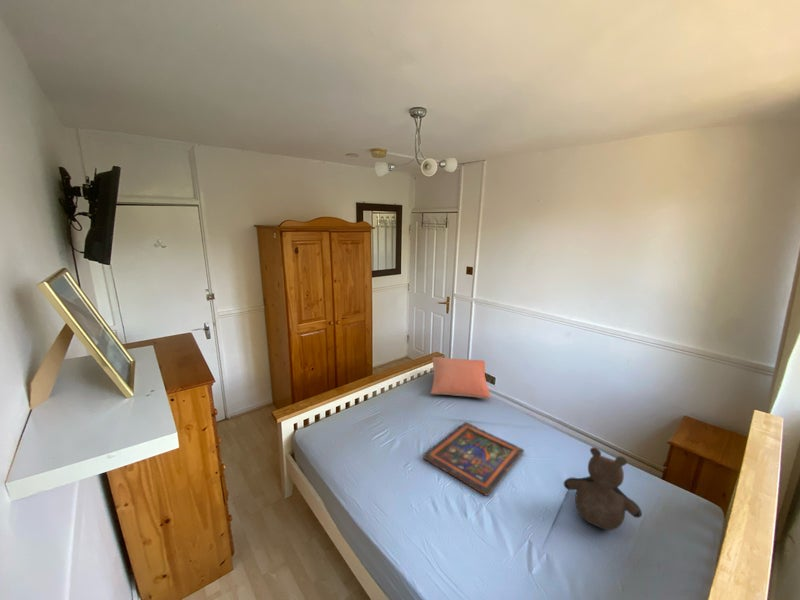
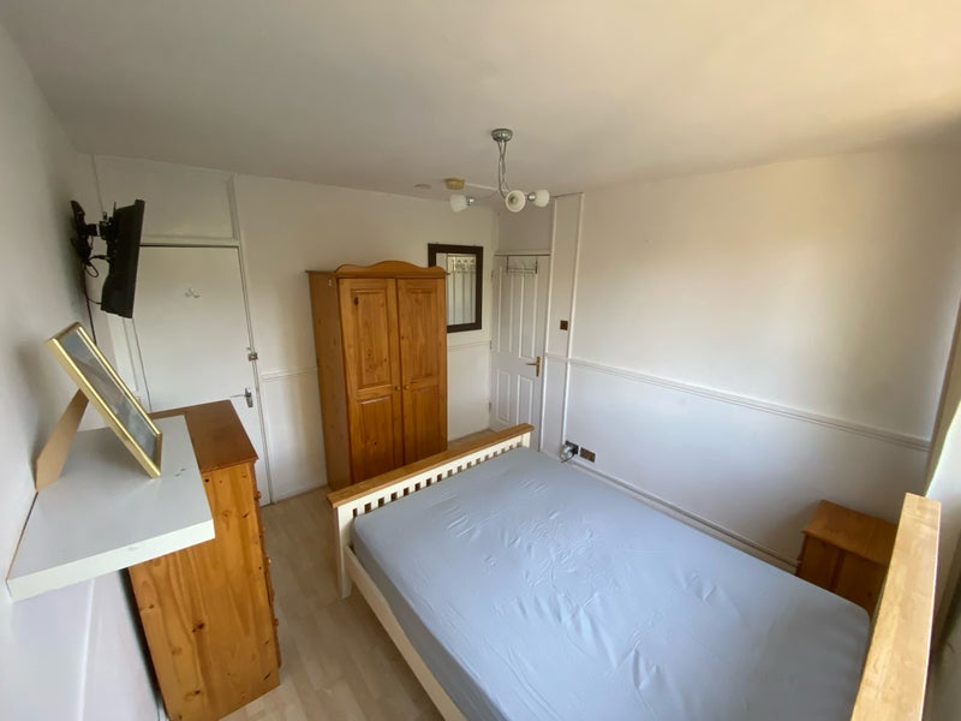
- teddy bear [563,446,643,531]
- pillow [430,356,491,400]
- painted panel [422,421,525,497]
